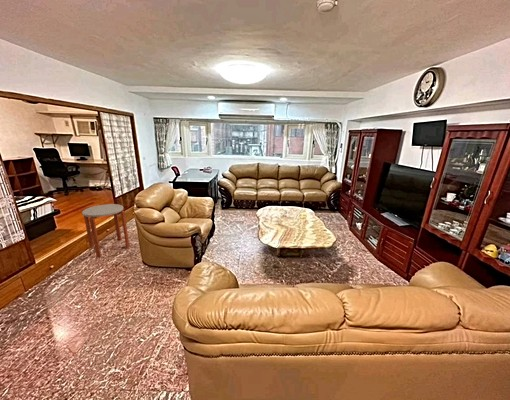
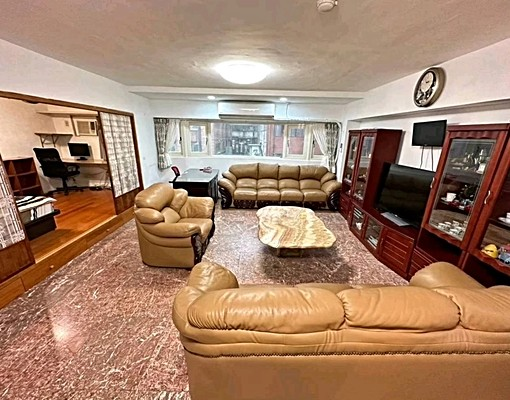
- side table [81,203,130,258]
